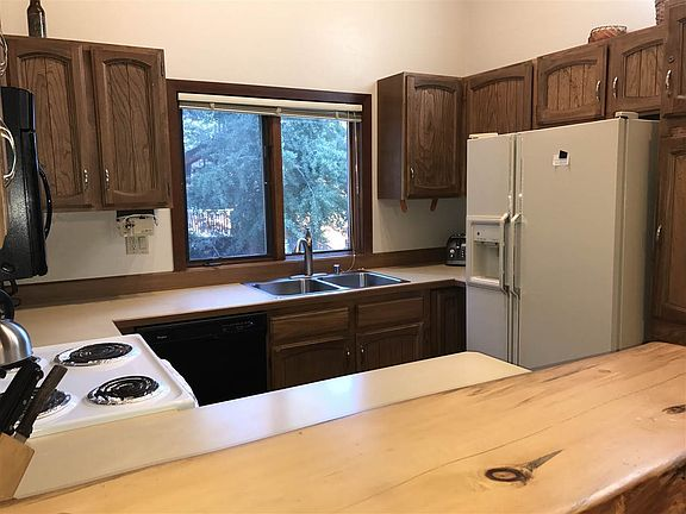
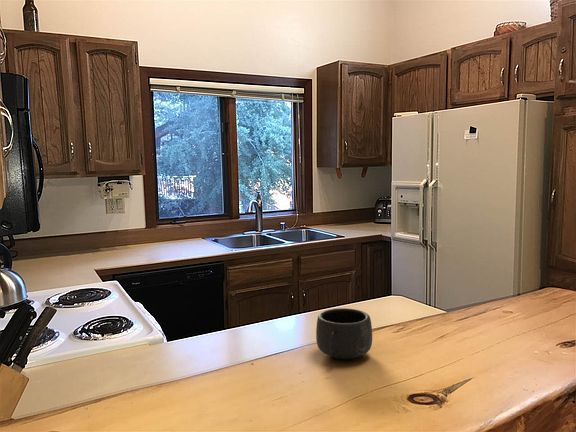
+ mug [315,307,373,361]
